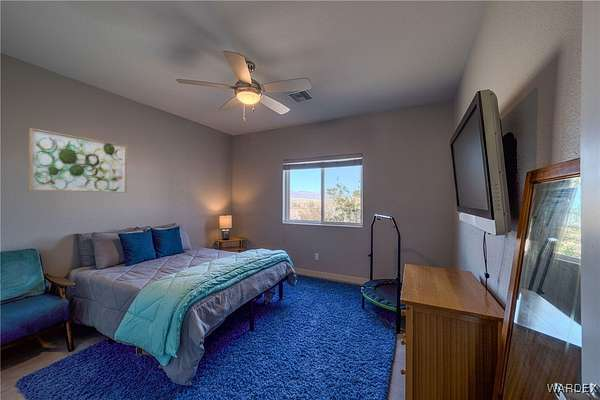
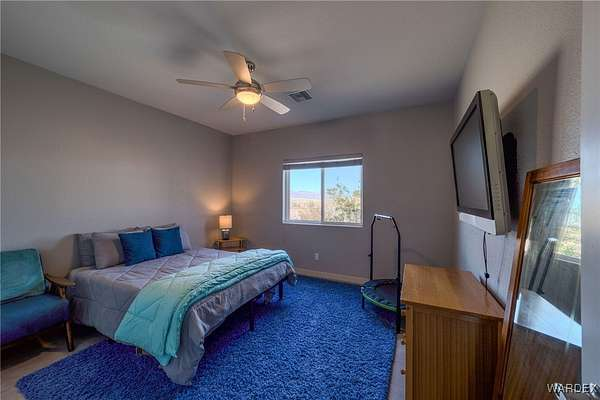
- wall art [28,127,128,194]
